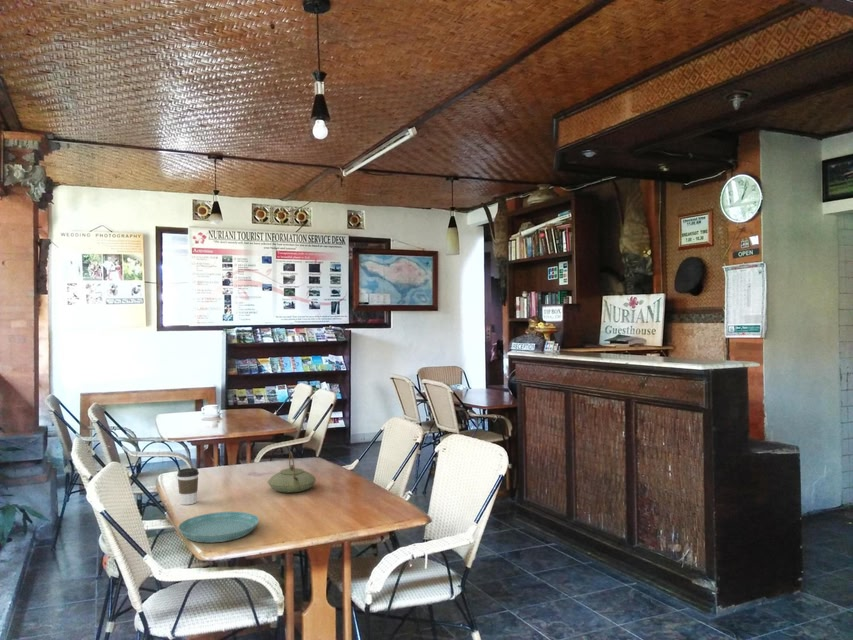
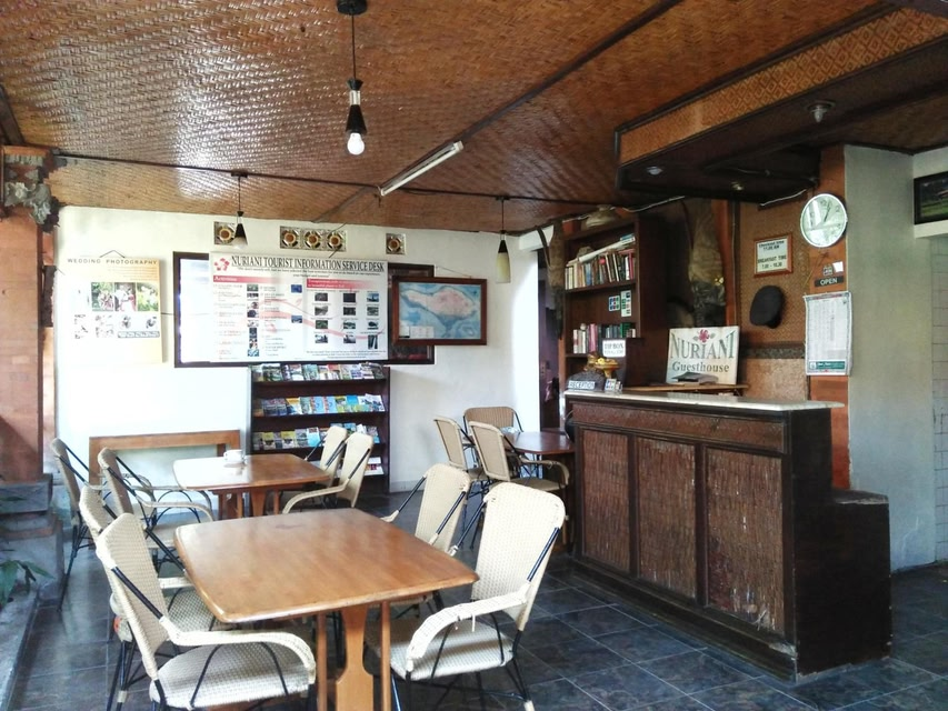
- coffee cup [176,467,200,506]
- teapot [267,451,317,494]
- saucer [177,511,260,544]
